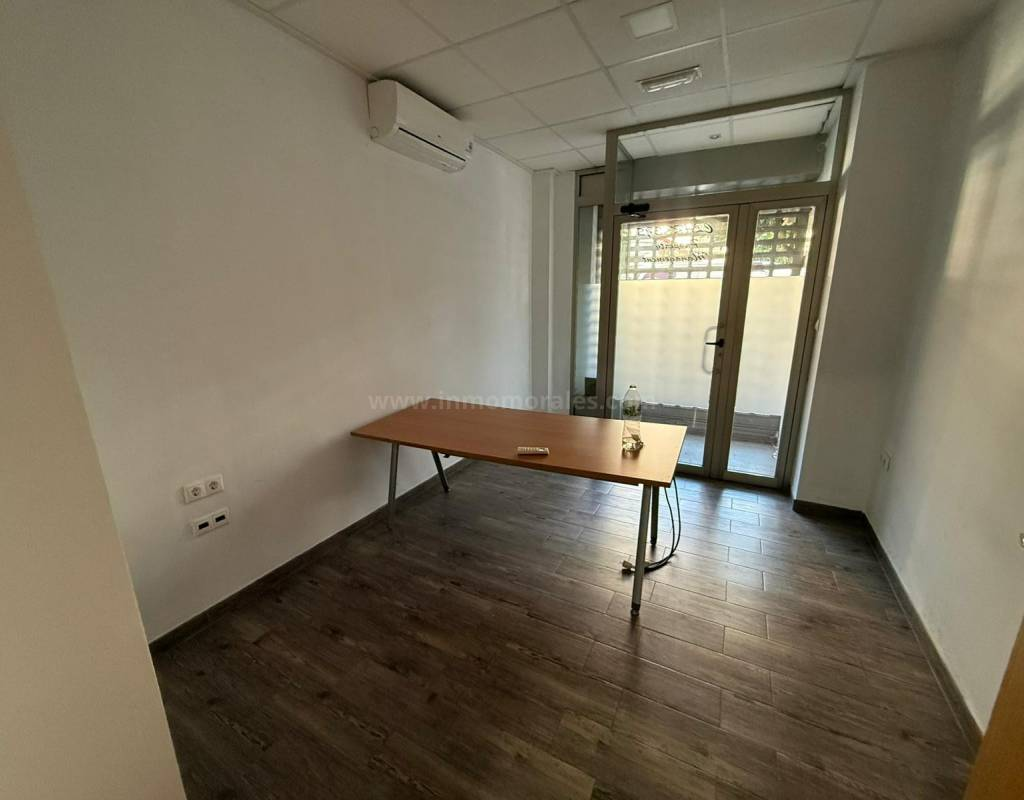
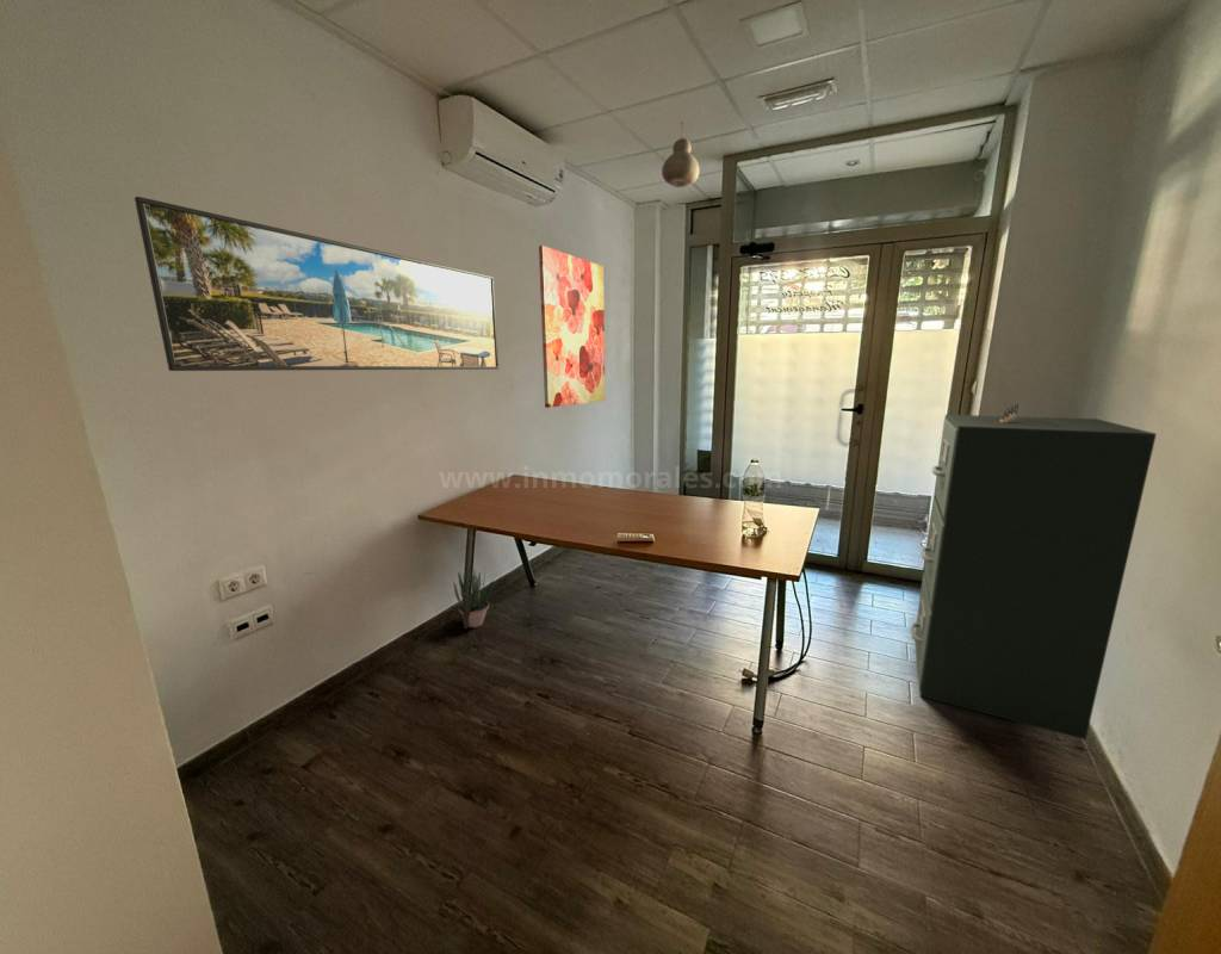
+ architectural model [959,403,1064,427]
+ wall art [538,244,607,409]
+ potted plant [452,568,496,630]
+ filing cabinet [910,414,1158,741]
+ pendant light [661,120,700,188]
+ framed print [134,196,500,372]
